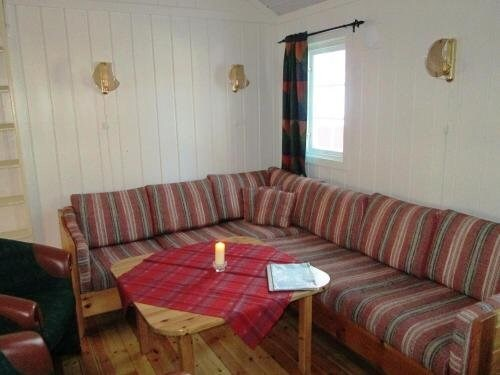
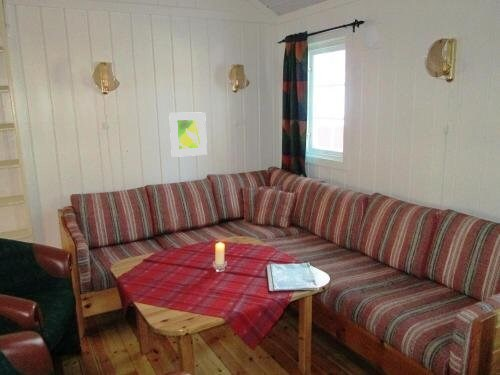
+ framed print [168,111,208,158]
